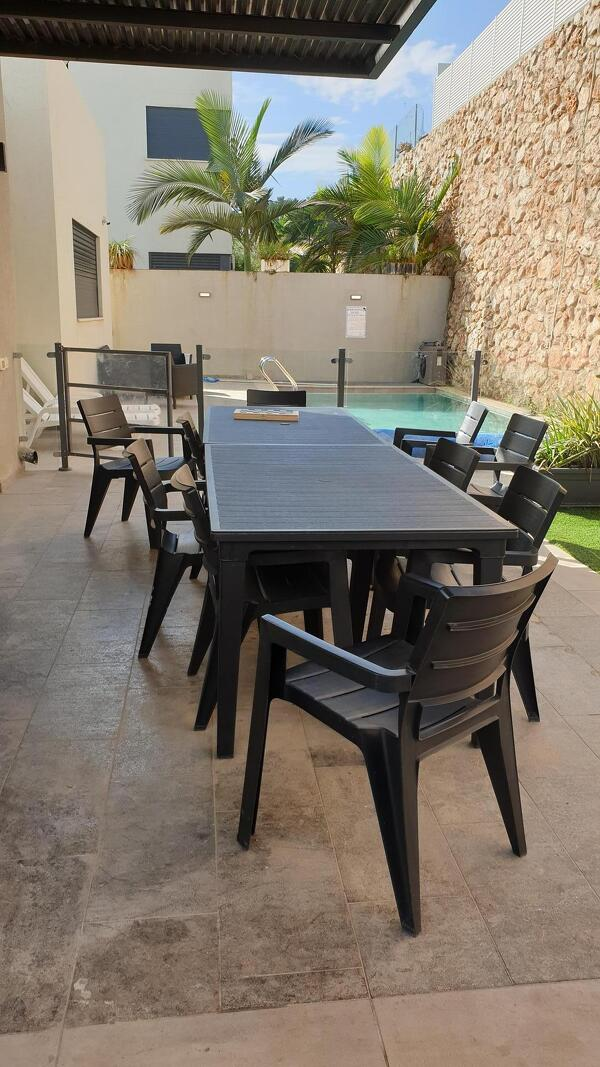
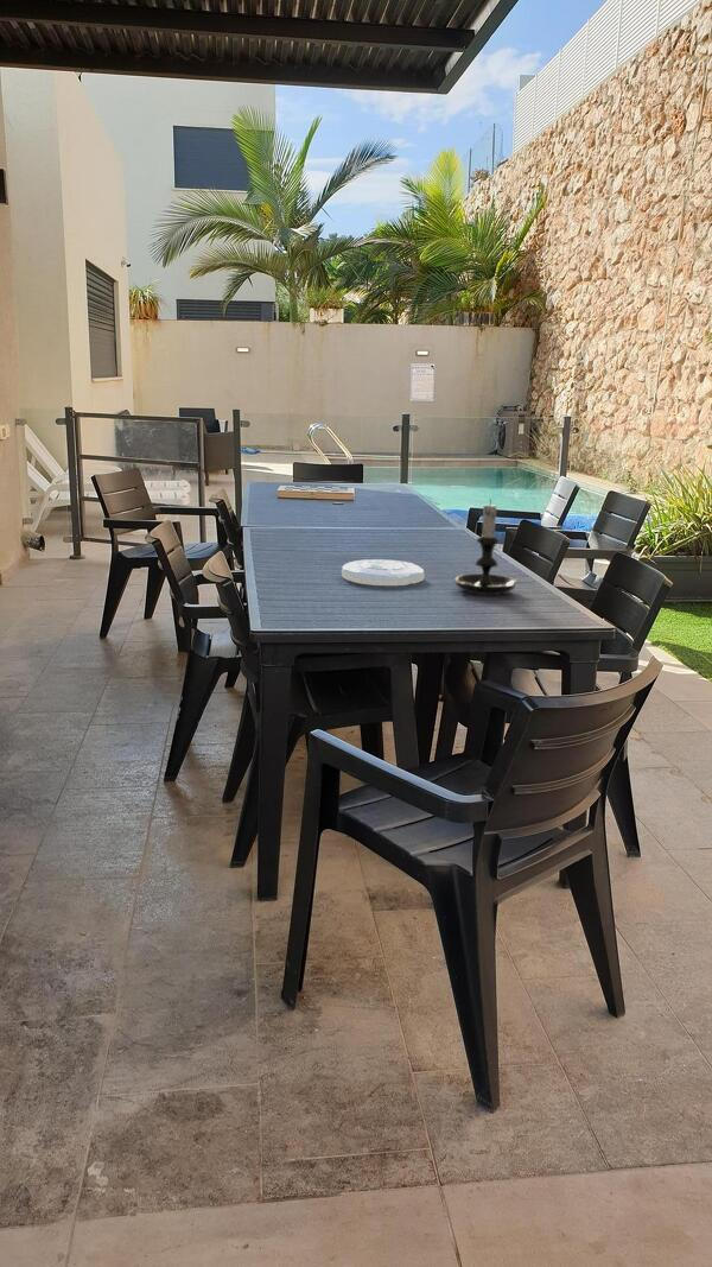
+ candle holder [453,498,520,596]
+ plate [341,558,426,587]
